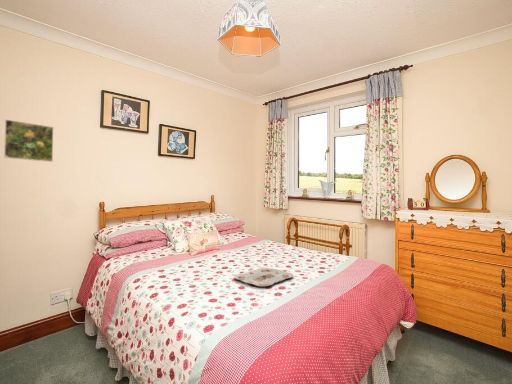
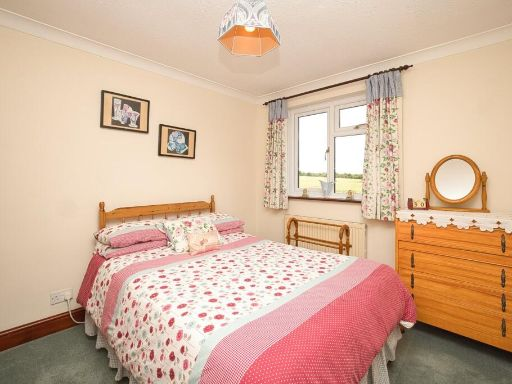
- serving tray [234,267,294,288]
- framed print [3,118,54,163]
